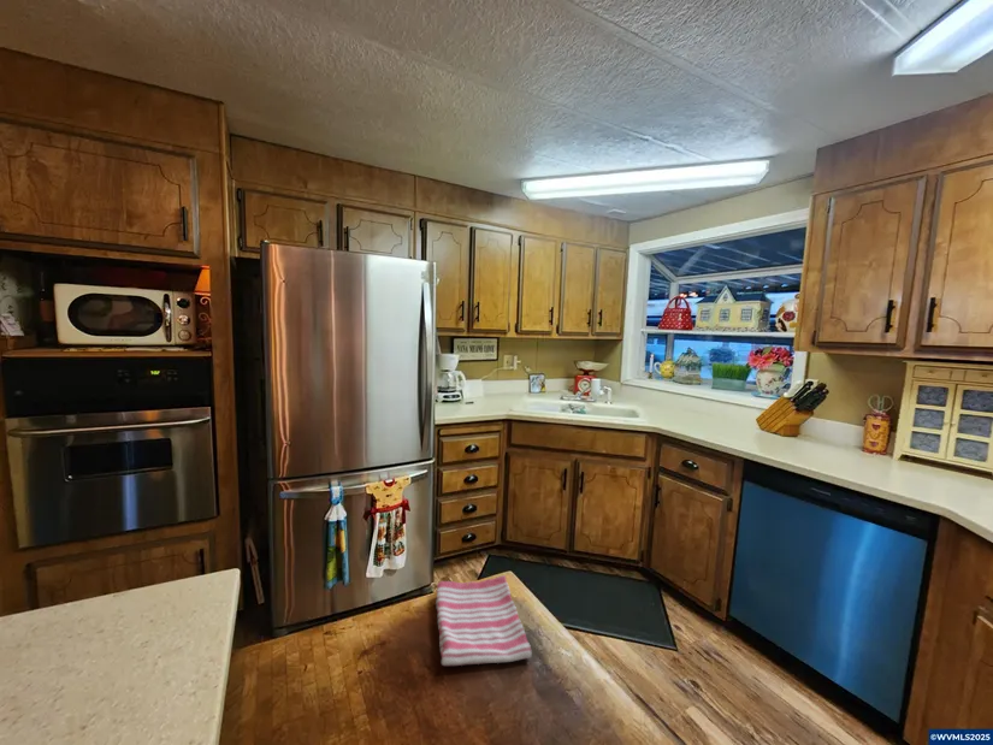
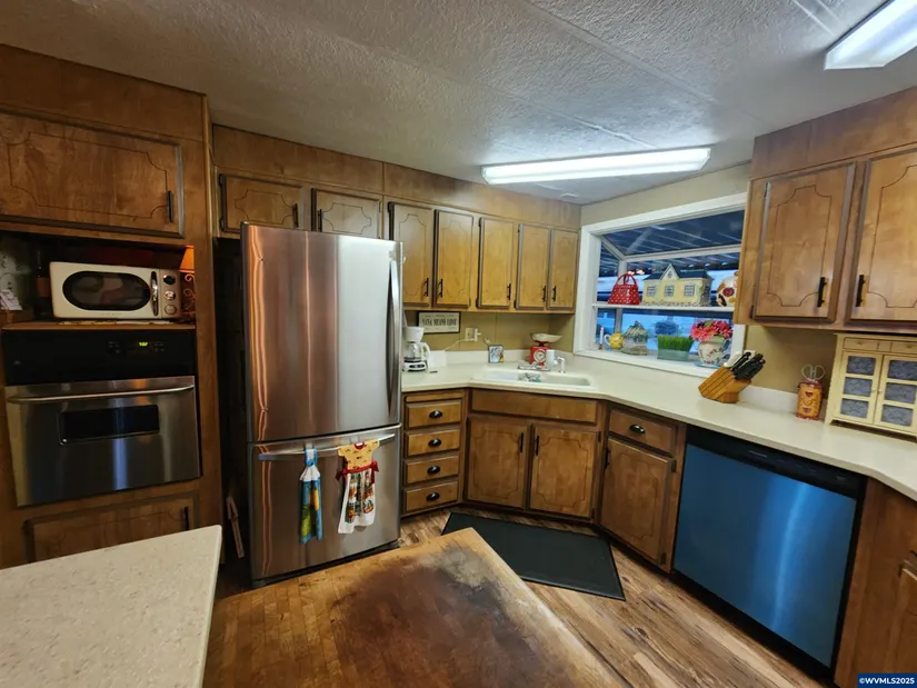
- dish towel [435,574,533,667]
